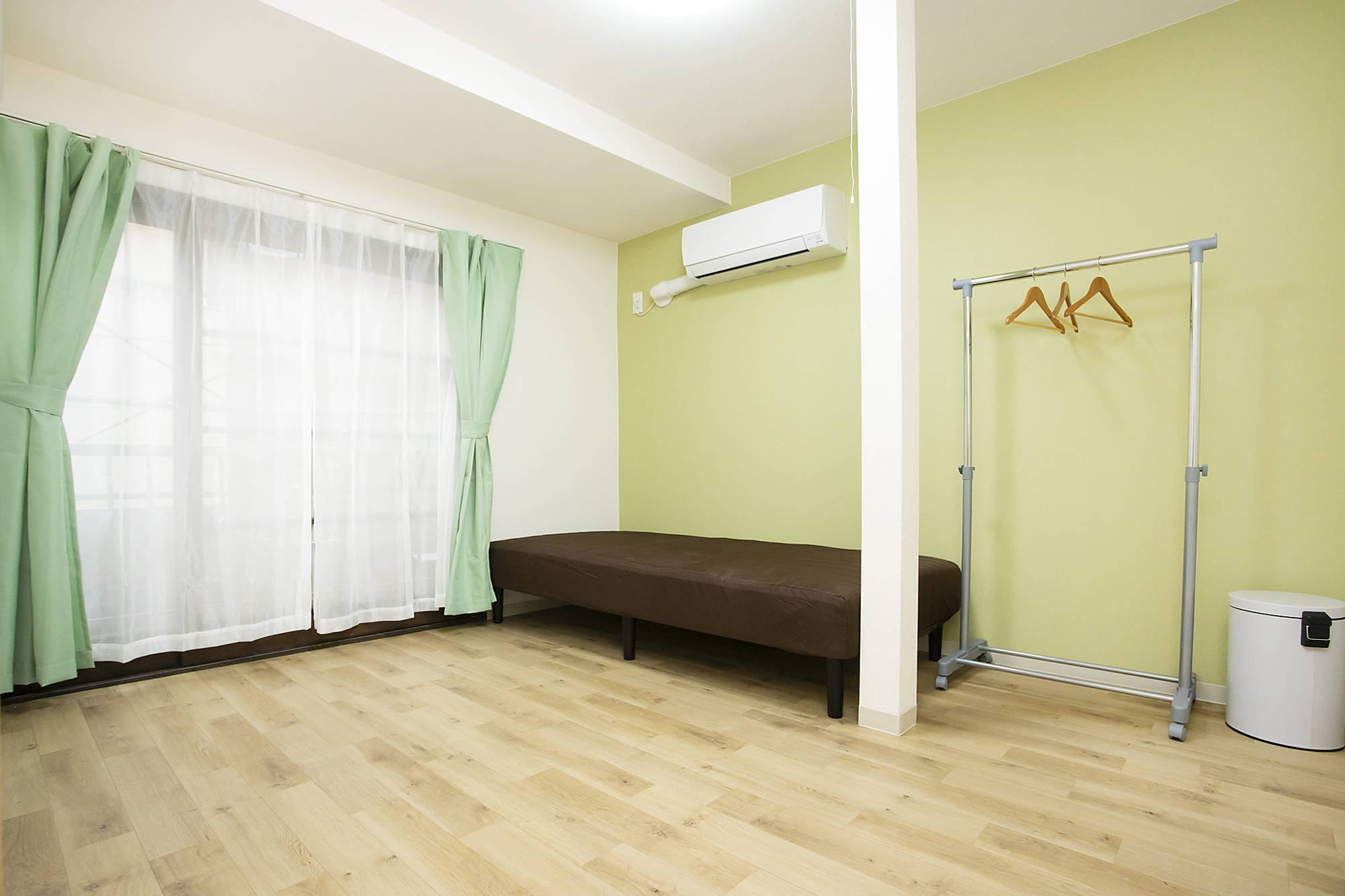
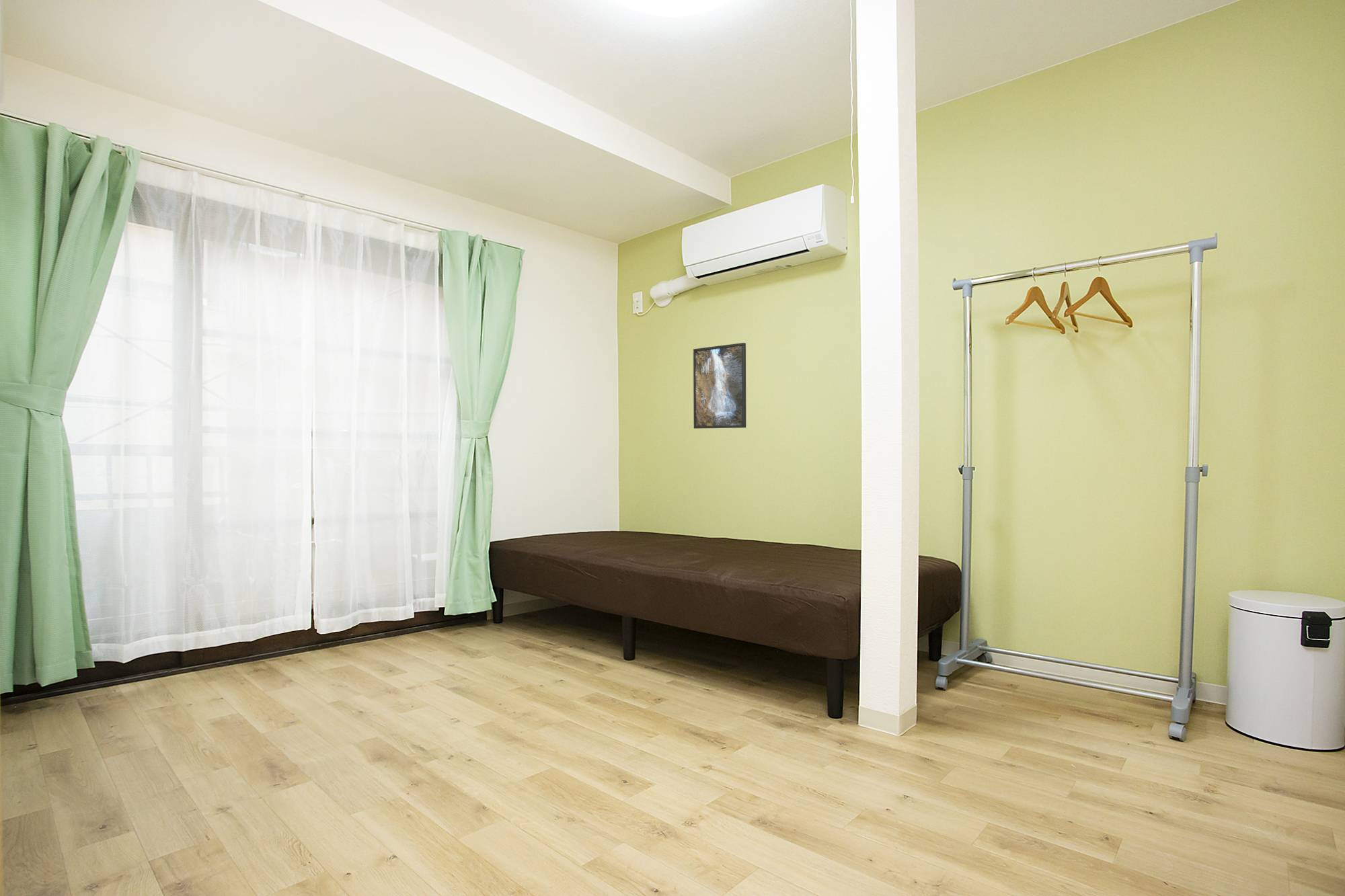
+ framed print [693,342,746,430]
